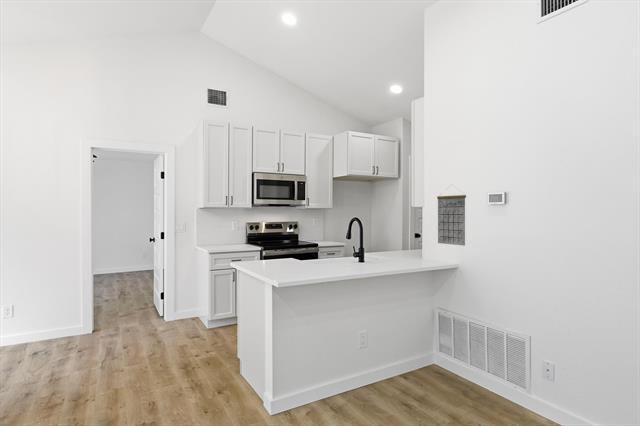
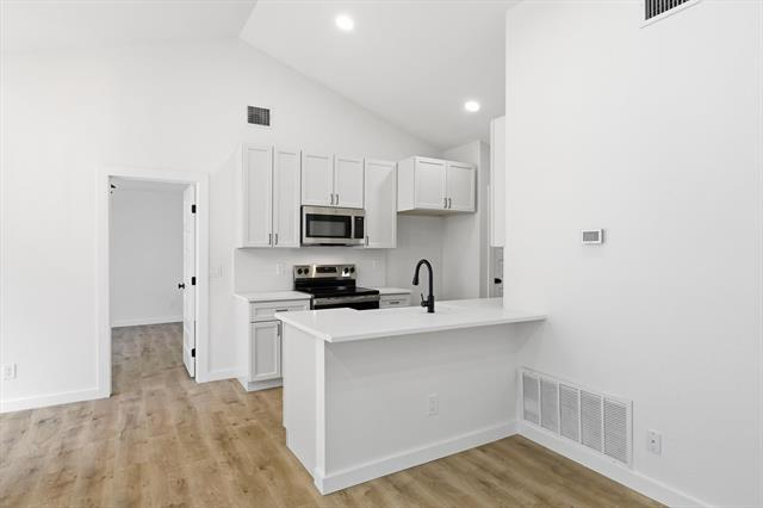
- calendar [436,184,467,247]
